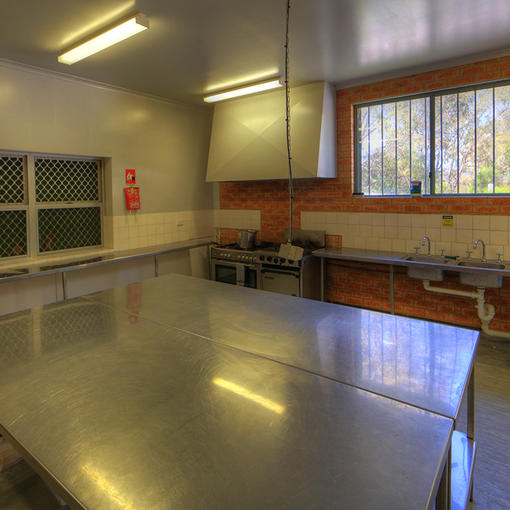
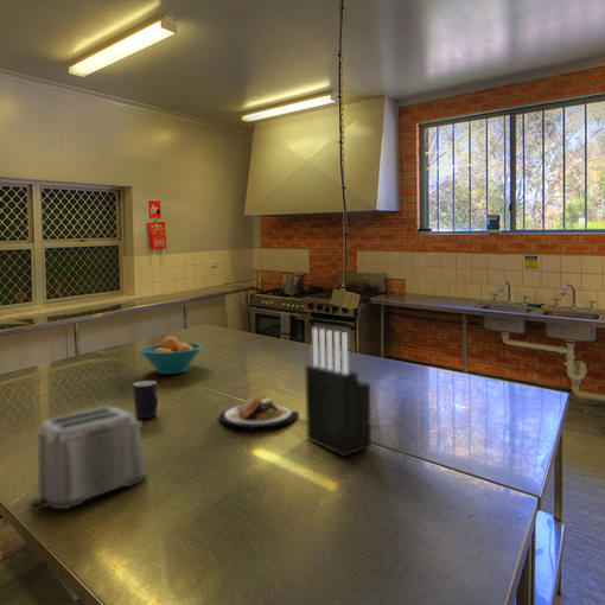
+ toaster [26,406,147,514]
+ fruit bowl [138,336,204,375]
+ knife block [304,327,372,458]
+ mug [132,380,159,420]
+ plate [218,395,299,429]
